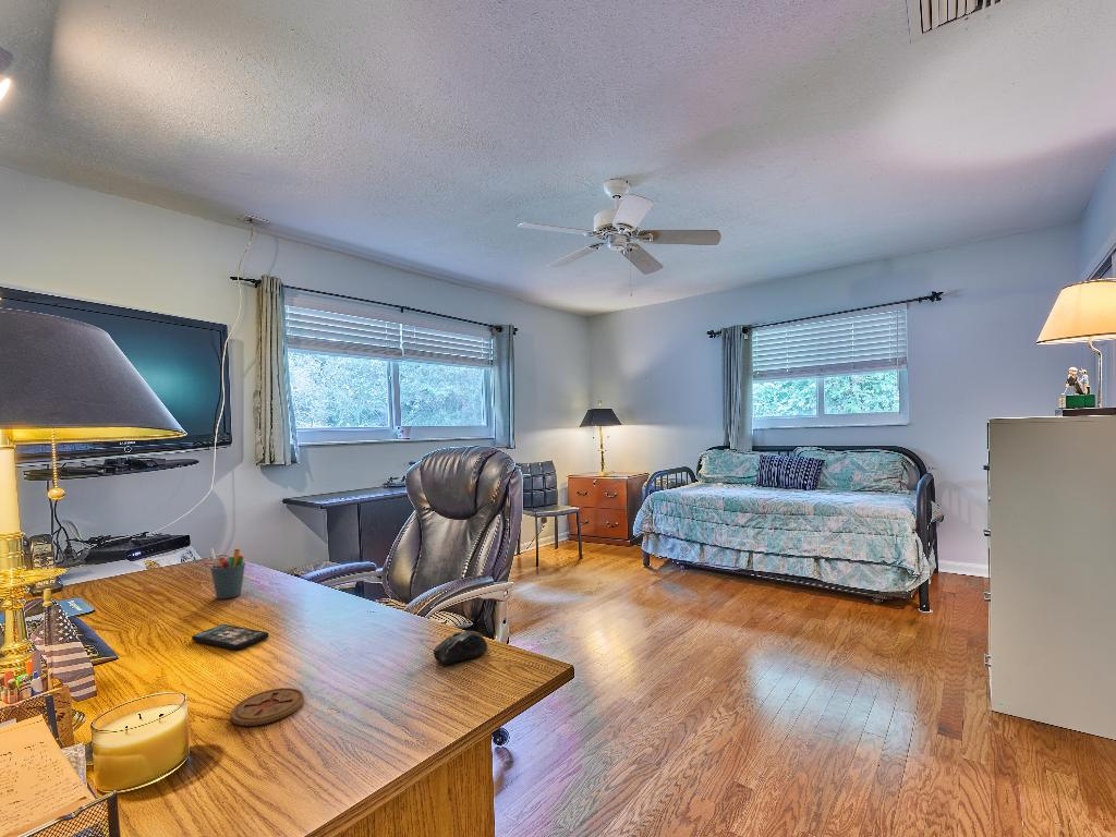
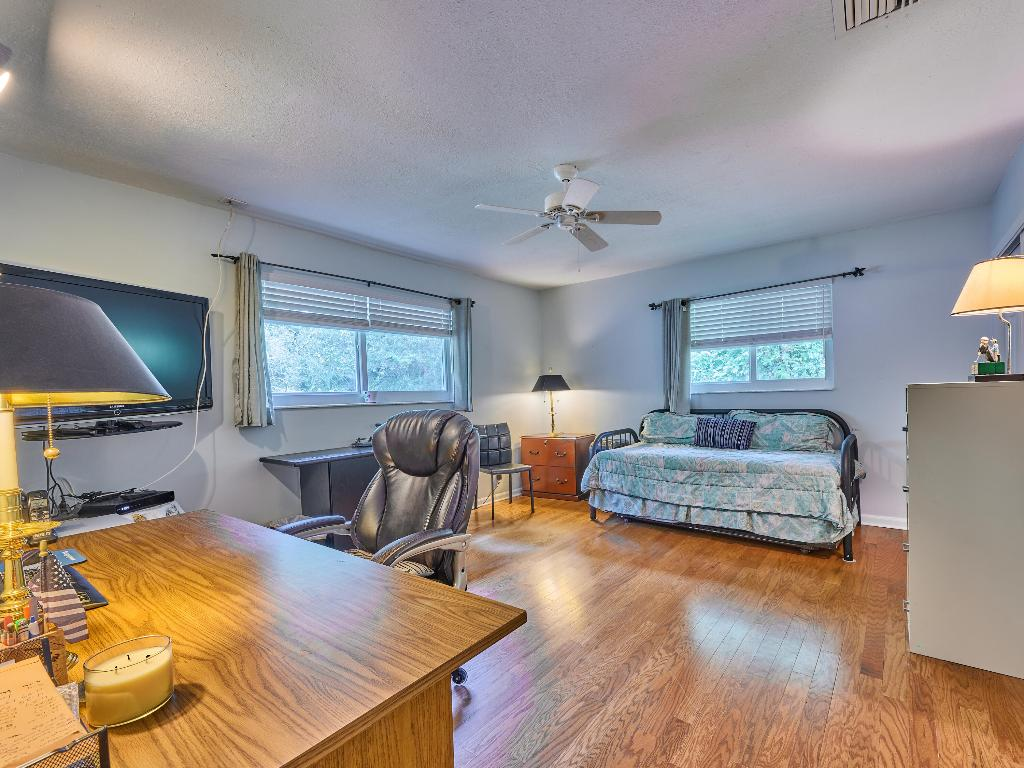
- pen holder [208,547,246,599]
- coaster [230,687,305,727]
- computer mouse [433,630,488,666]
- smartphone [191,623,269,651]
